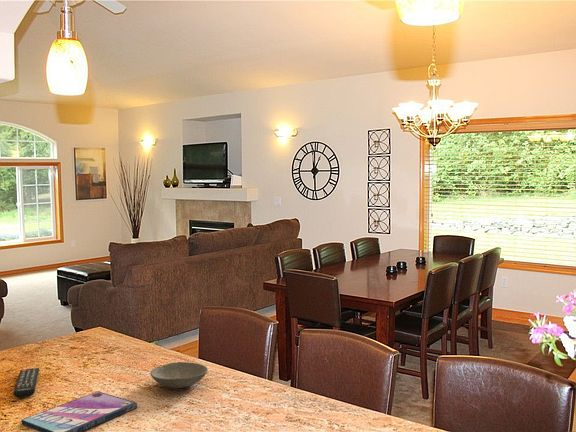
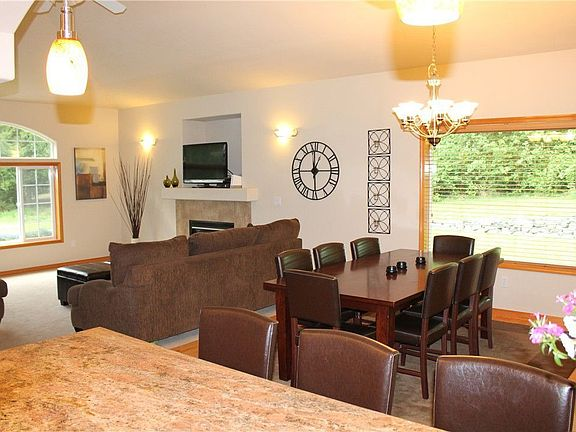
- bowl [149,361,209,389]
- remote control [13,367,40,399]
- video game case [20,390,138,432]
